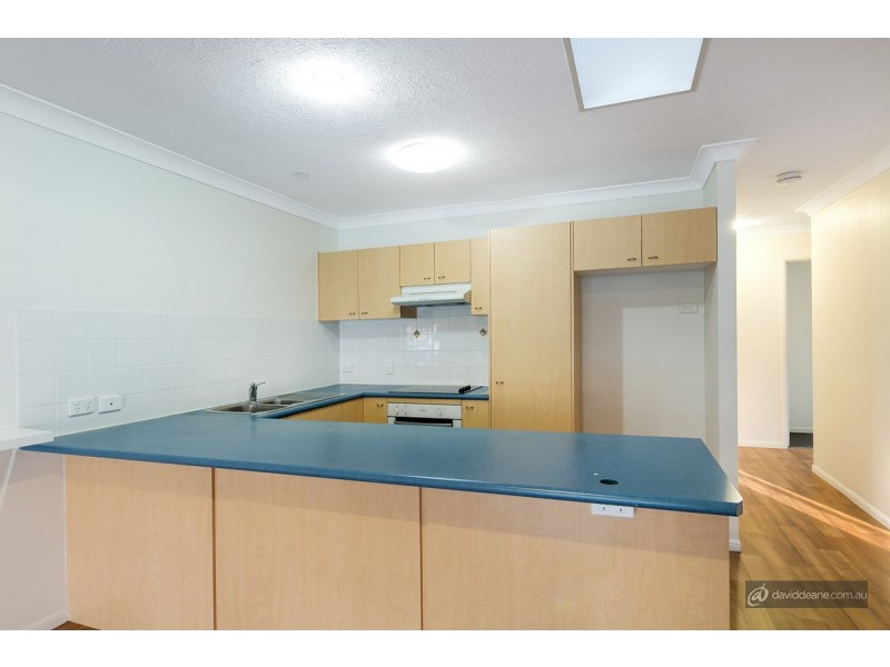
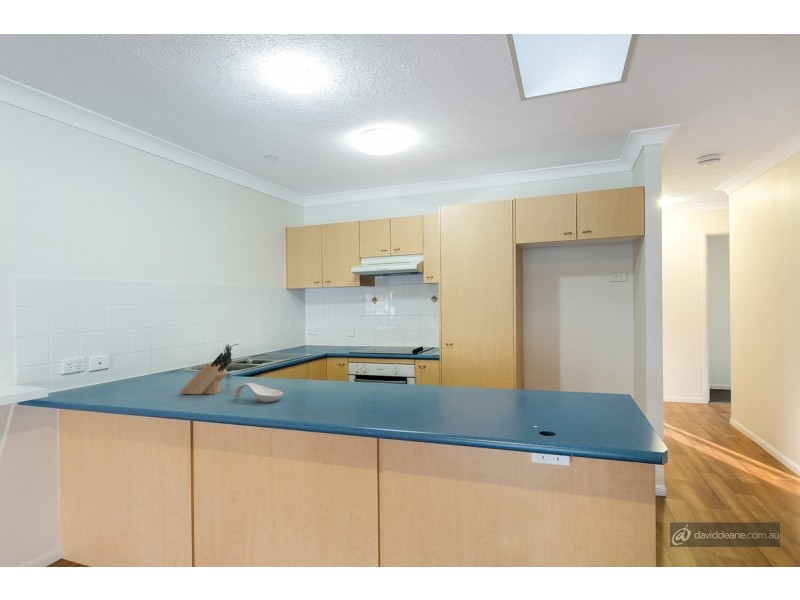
+ spoon rest [232,382,284,403]
+ knife block [179,351,233,395]
